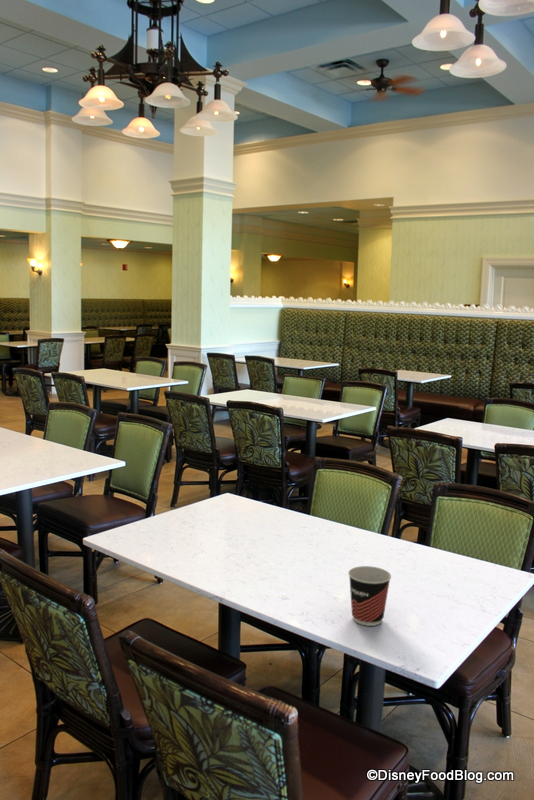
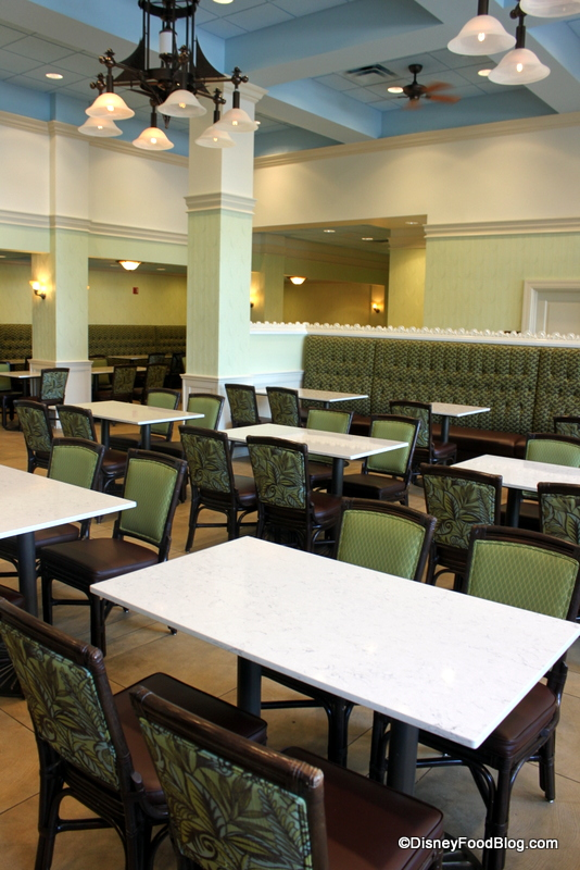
- cup [347,565,392,627]
